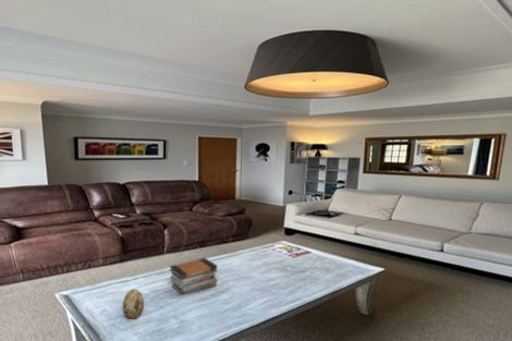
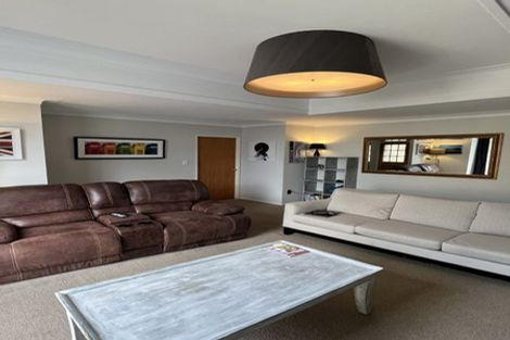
- decorative egg [122,288,145,320]
- book stack [169,257,218,296]
